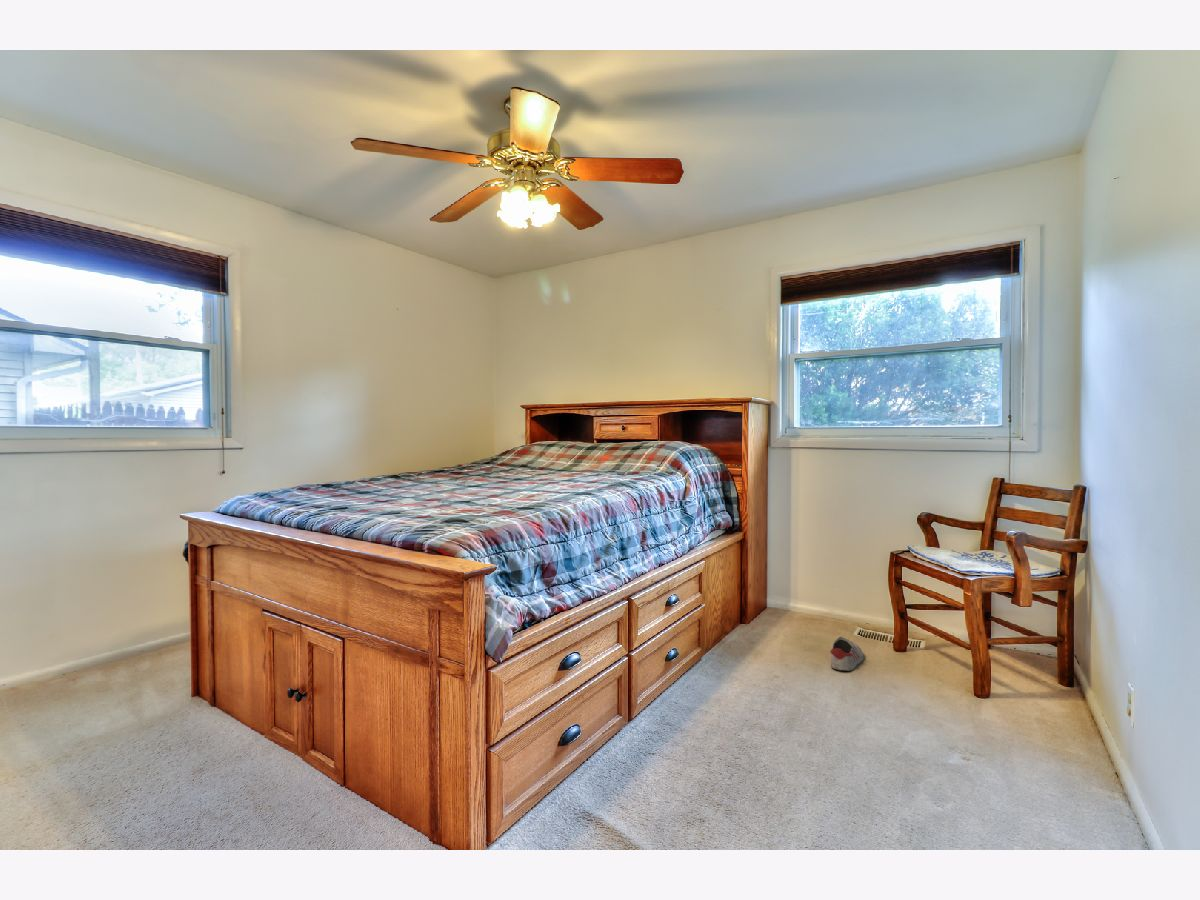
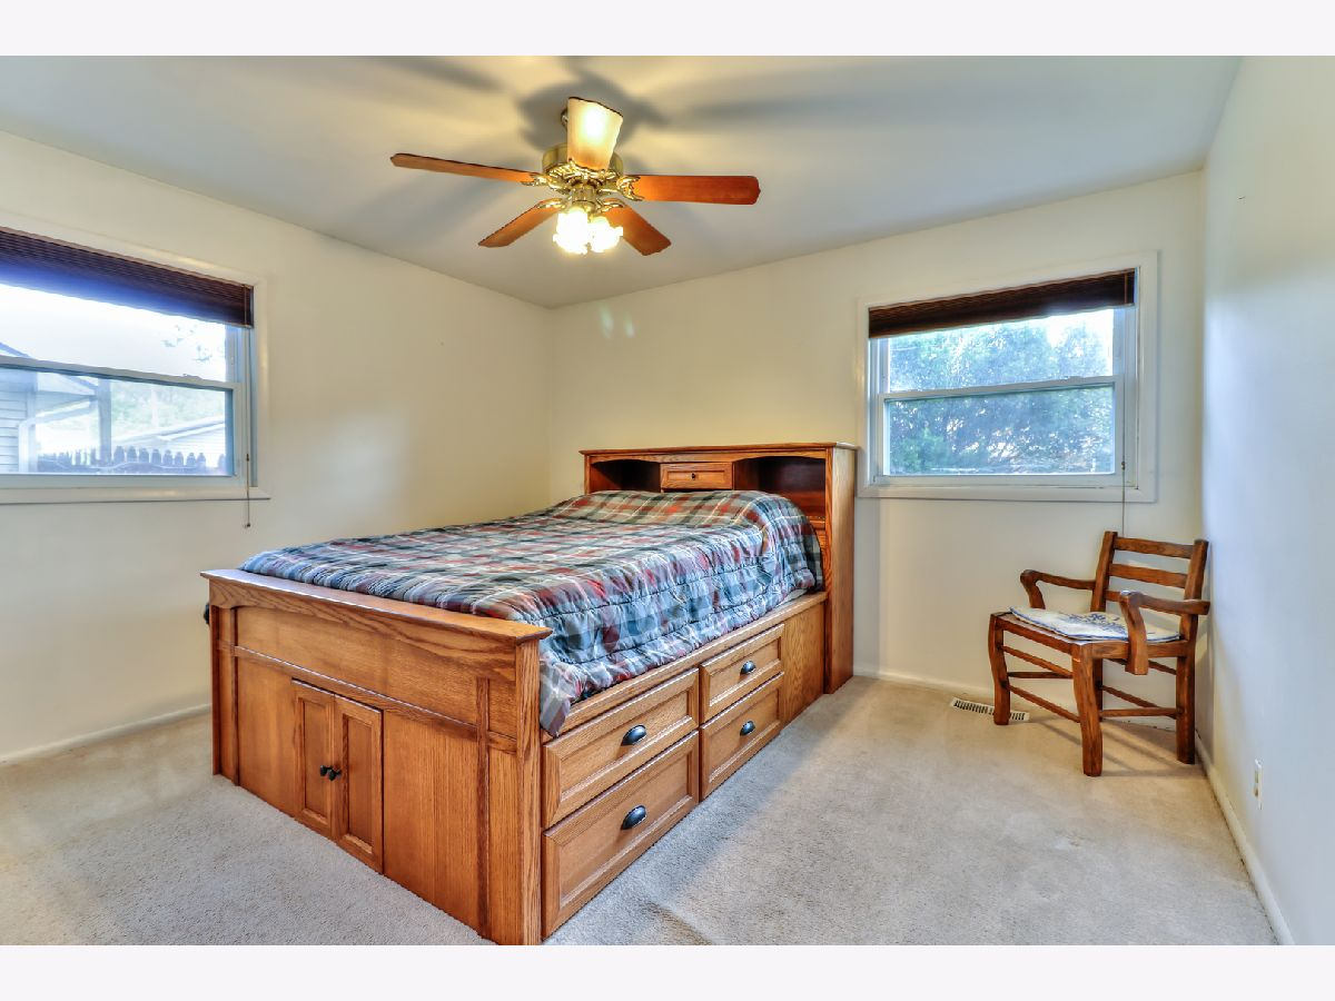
- shoe [829,636,864,672]
